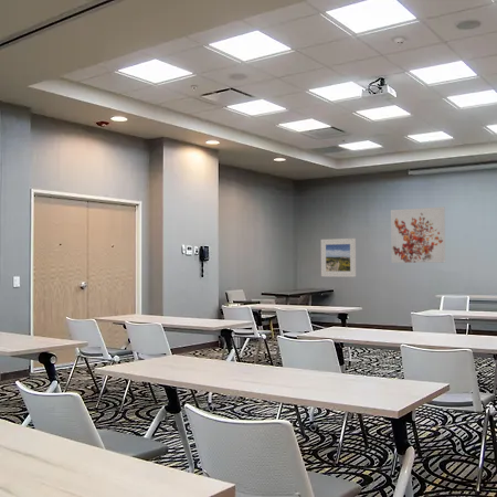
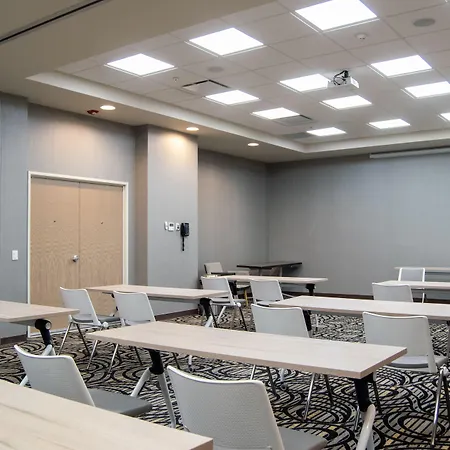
- wall art [390,205,446,264]
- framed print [320,237,357,278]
